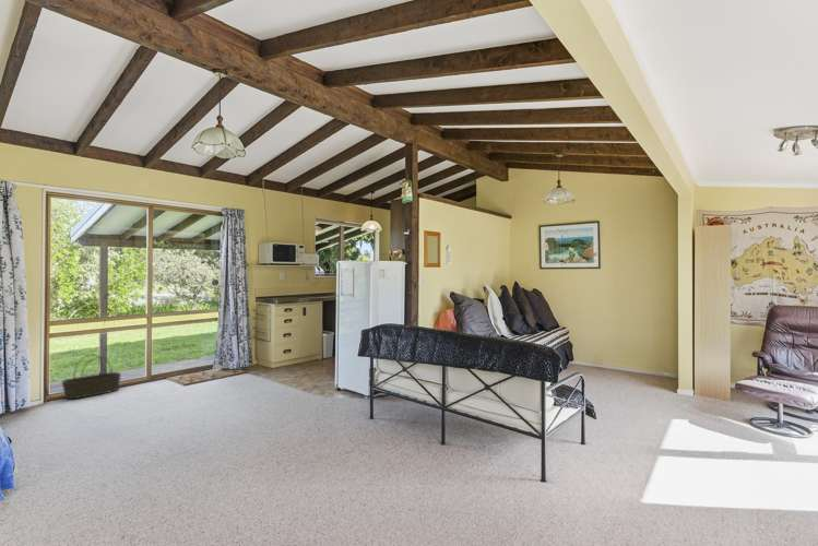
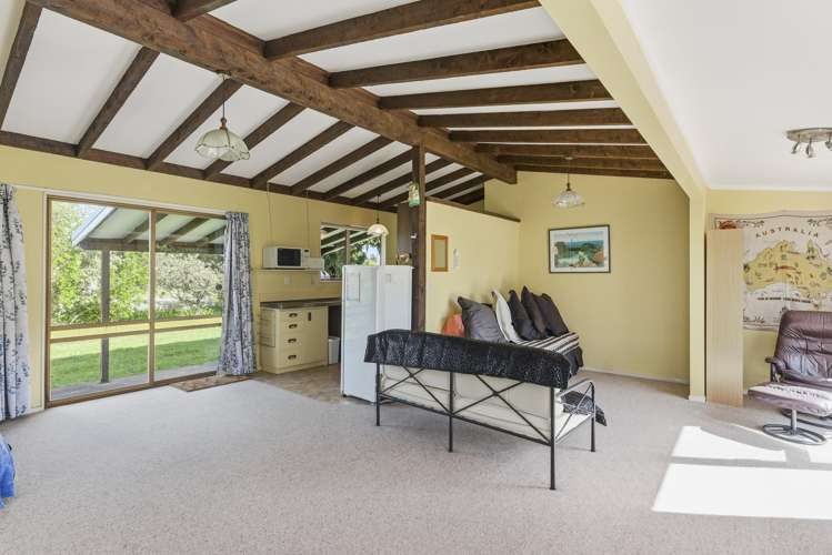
- basket [61,354,122,400]
